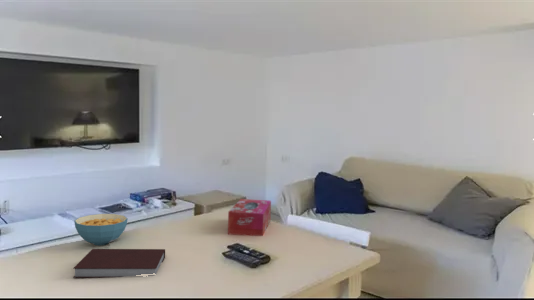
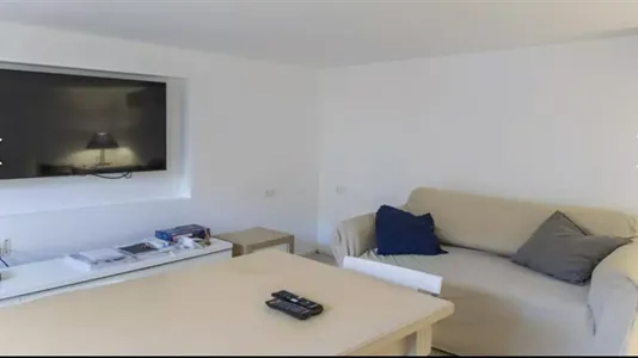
- cereal bowl [73,213,129,246]
- notebook [72,248,166,279]
- tissue box [227,198,272,237]
